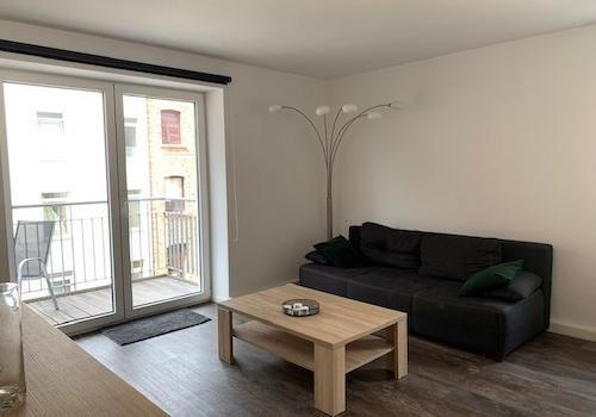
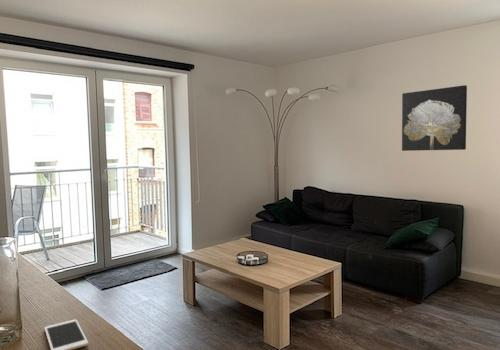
+ wall art [401,84,468,152]
+ cell phone [43,318,89,350]
